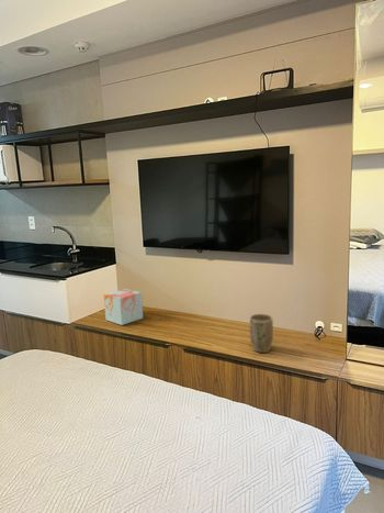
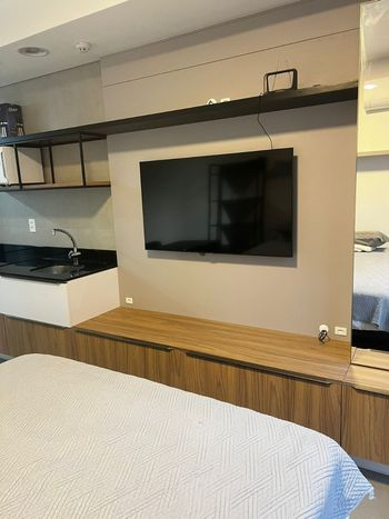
- plant pot [249,313,274,354]
- decorative box [103,288,144,326]
